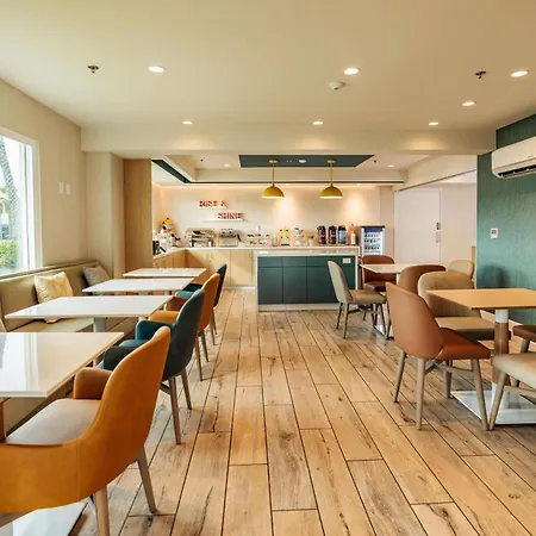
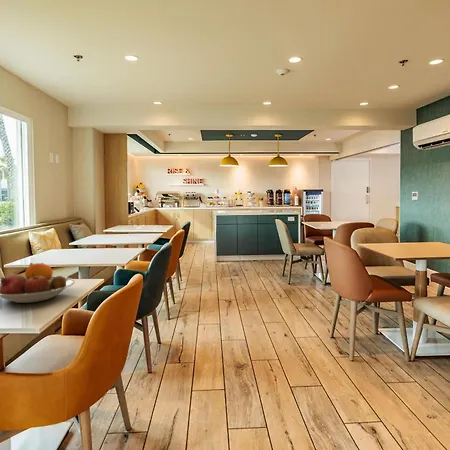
+ fruit bowl [0,262,76,304]
